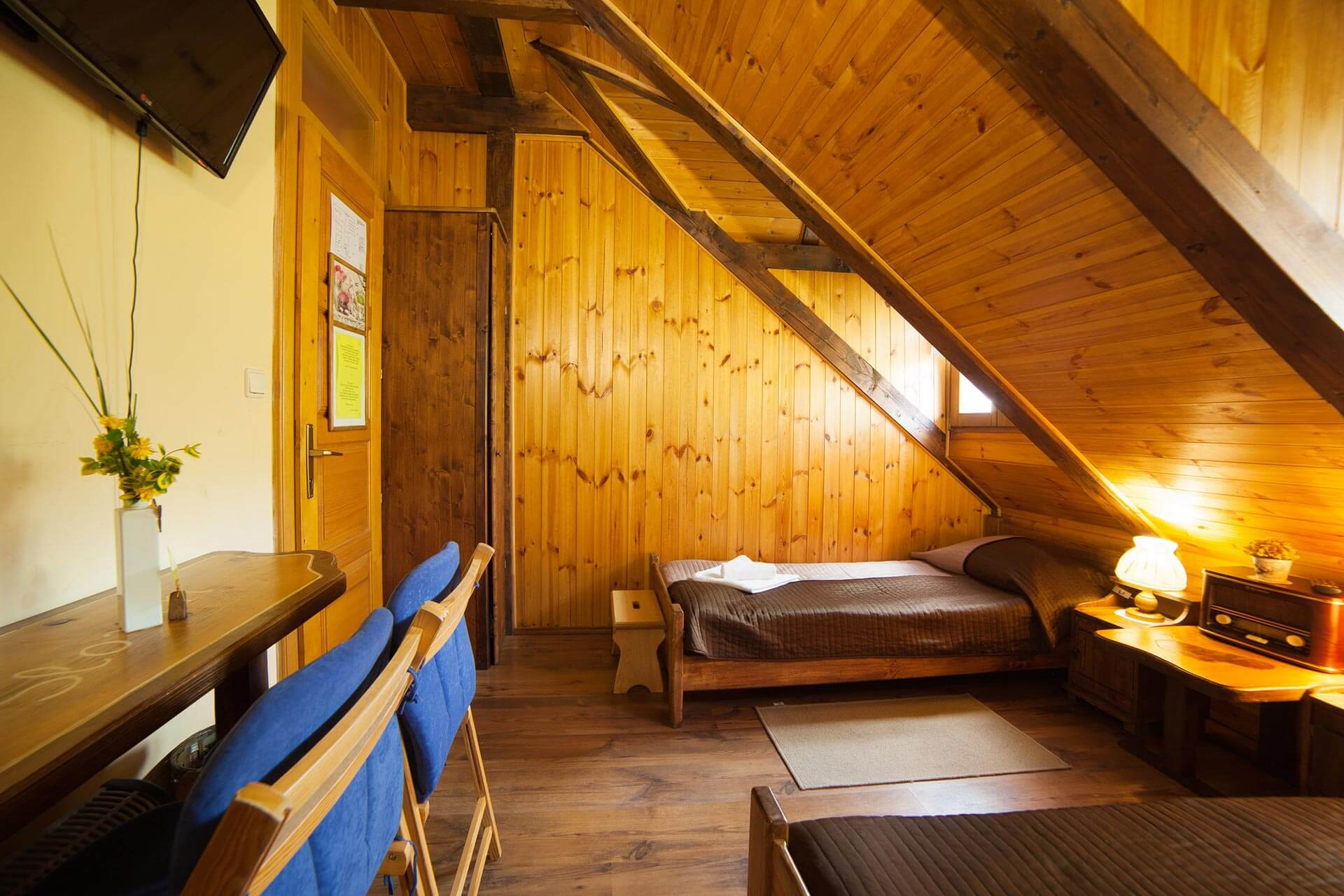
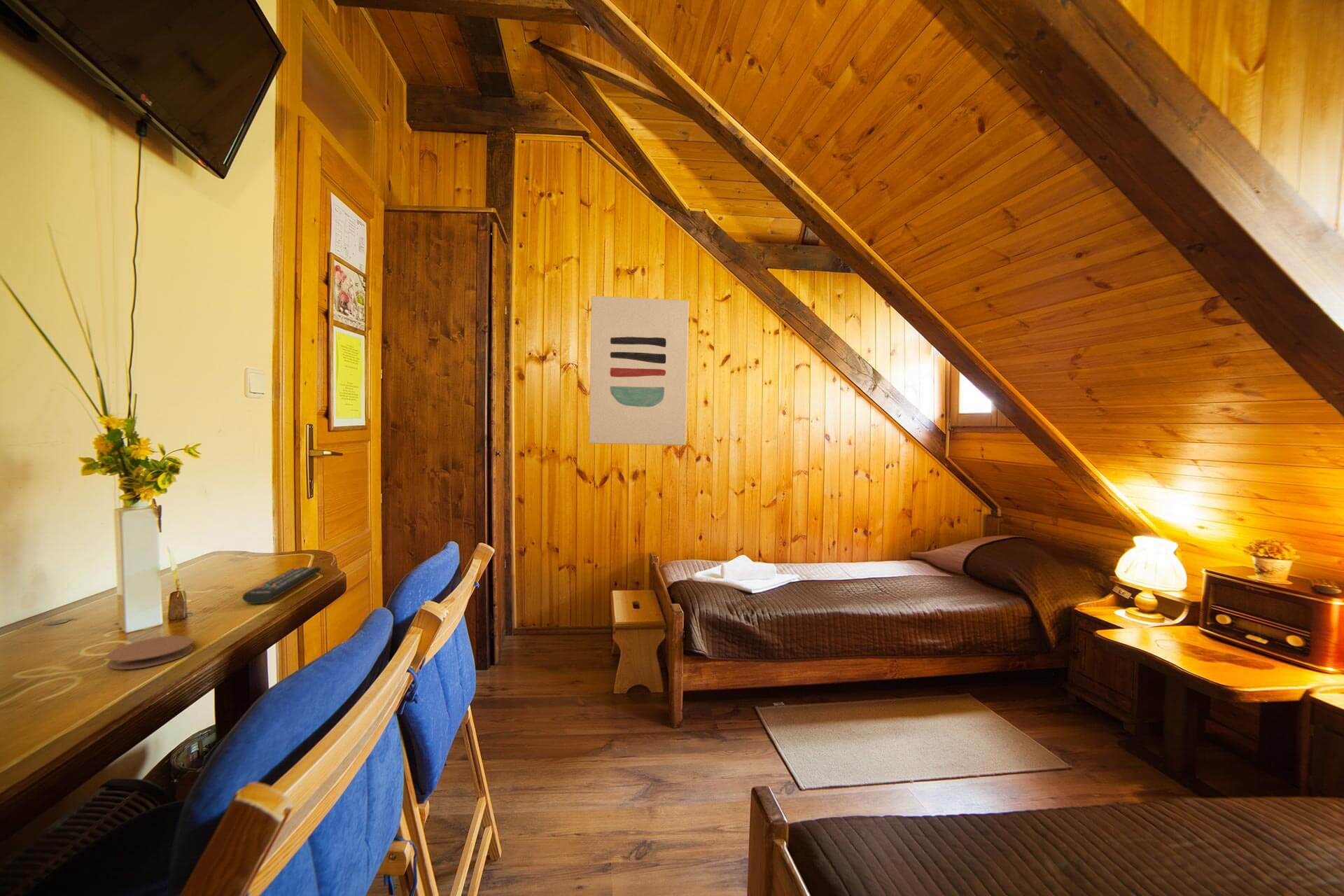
+ wall art [588,295,689,446]
+ coaster [106,635,194,670]
+ remote control [241,566,321,605]
